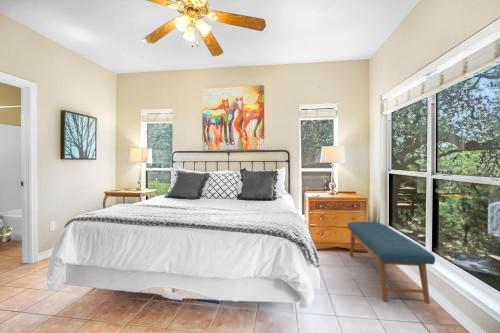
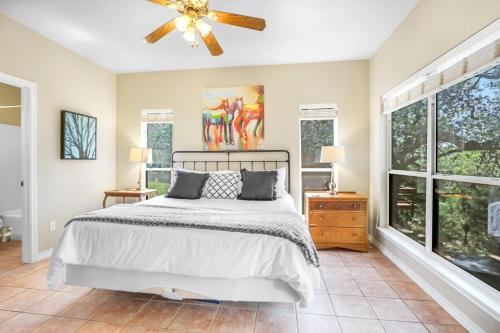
- bench [346,221,436,305]
